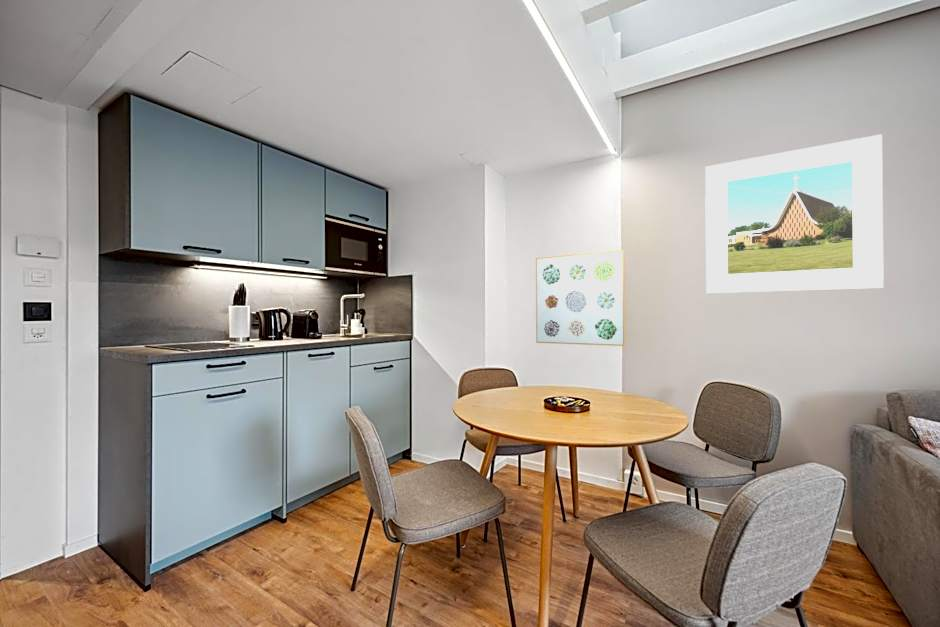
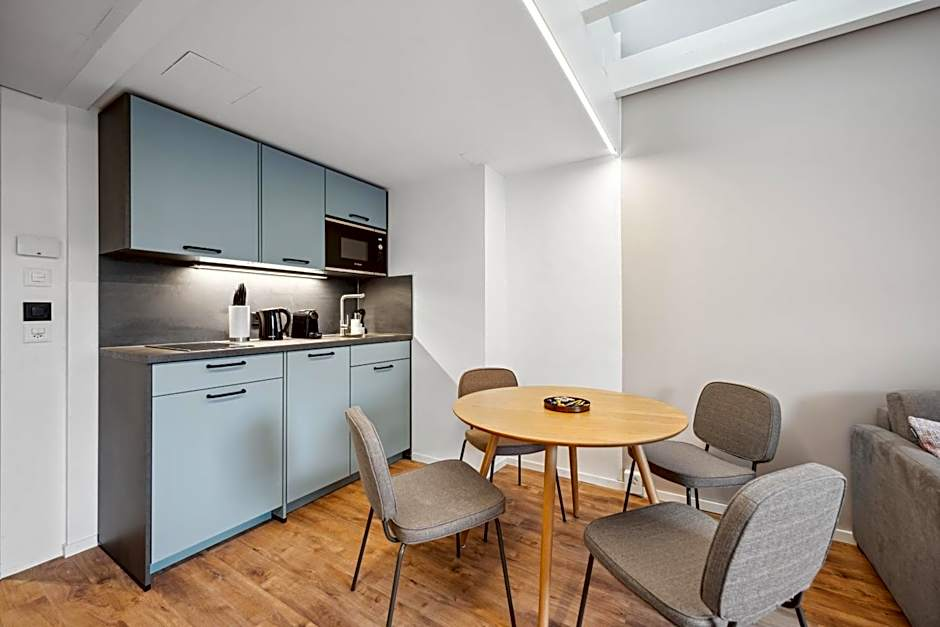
- wall art [535,249,626,347]
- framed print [704,133,885,295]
